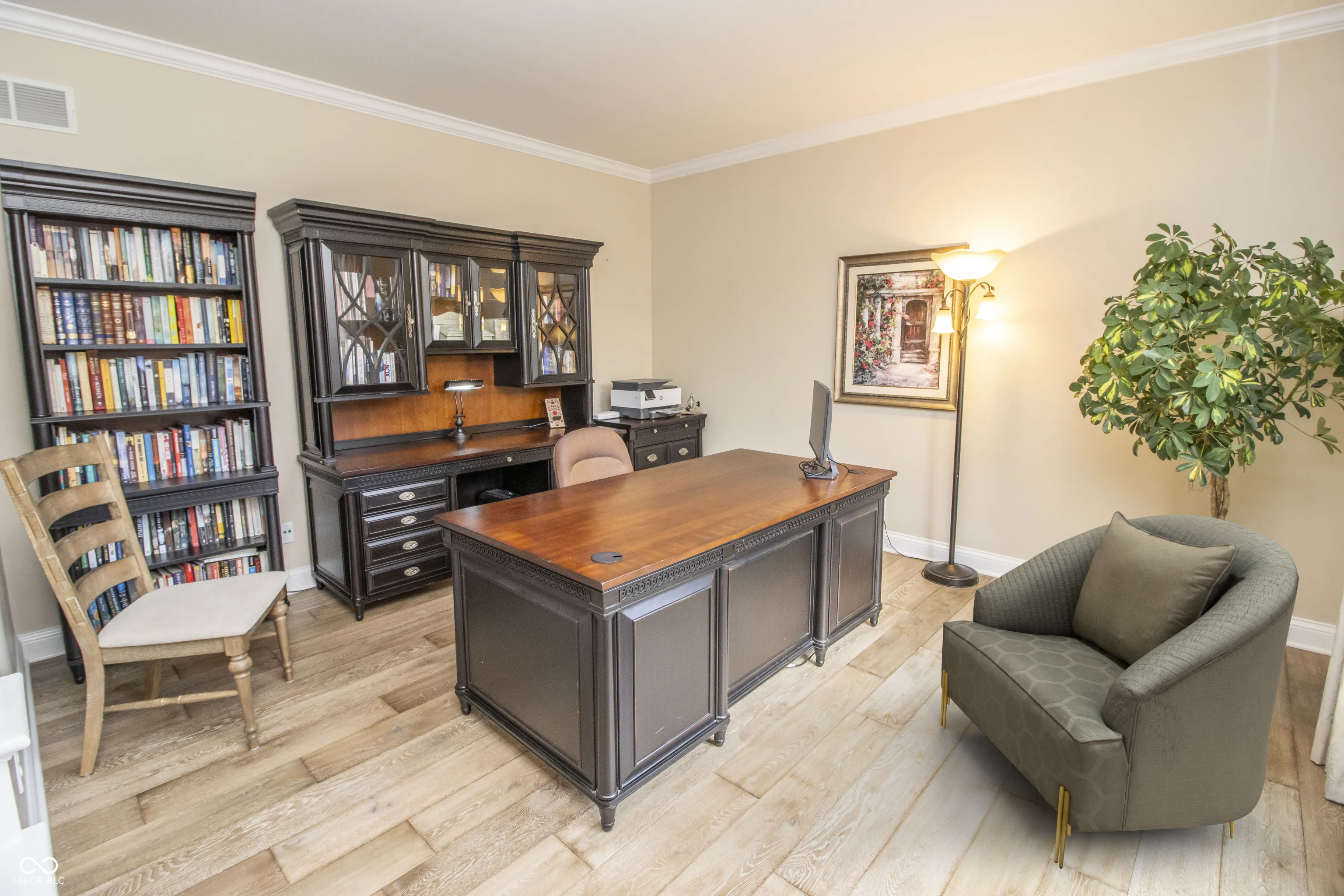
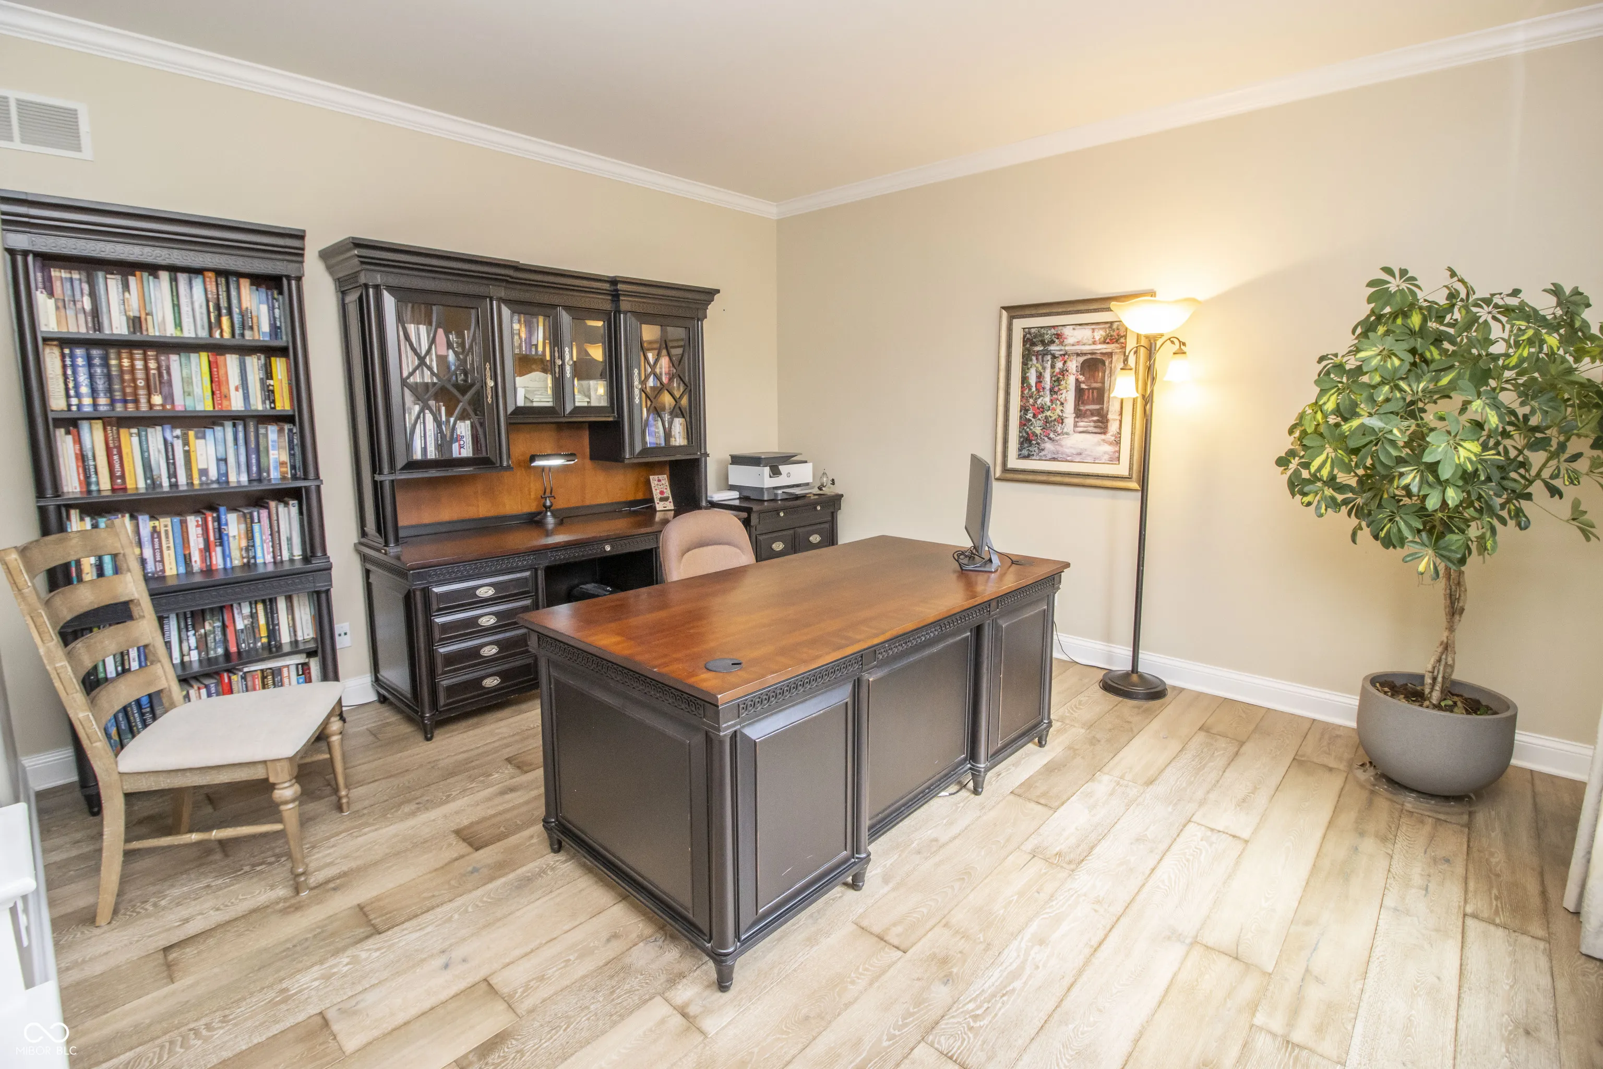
- armchair [940,511,1299,869]
